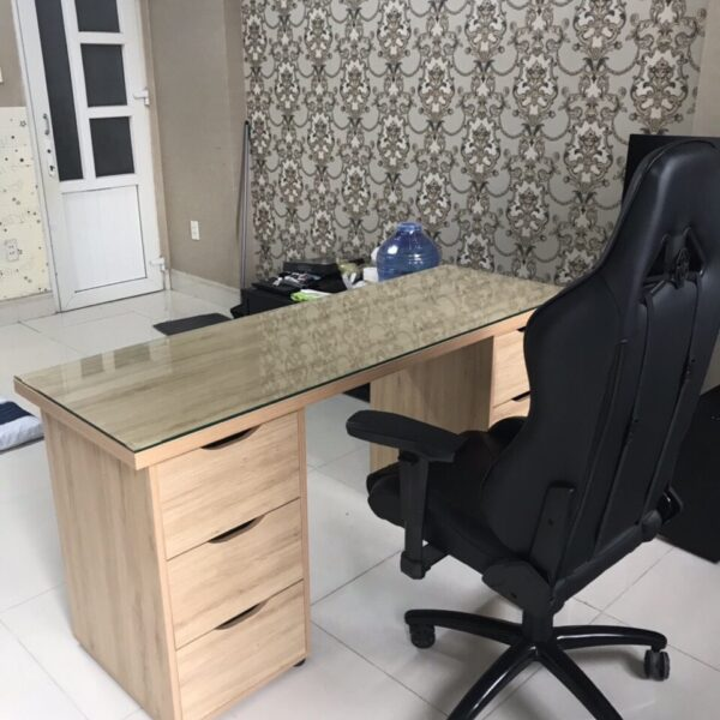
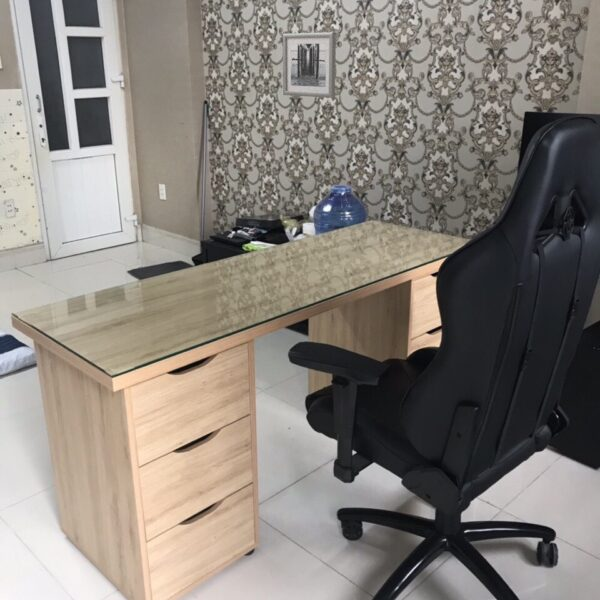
+ wall art [282,31,337,99]
